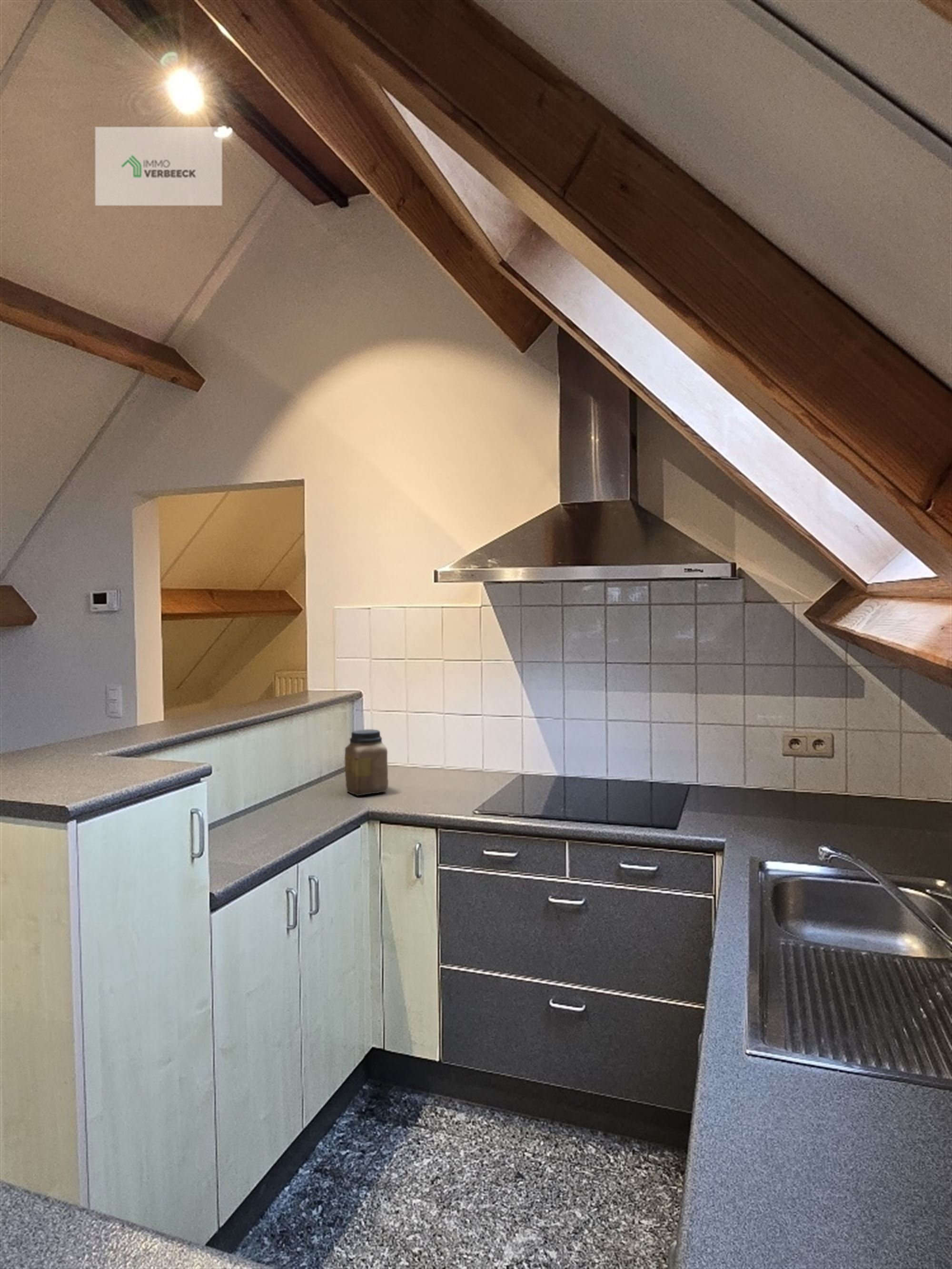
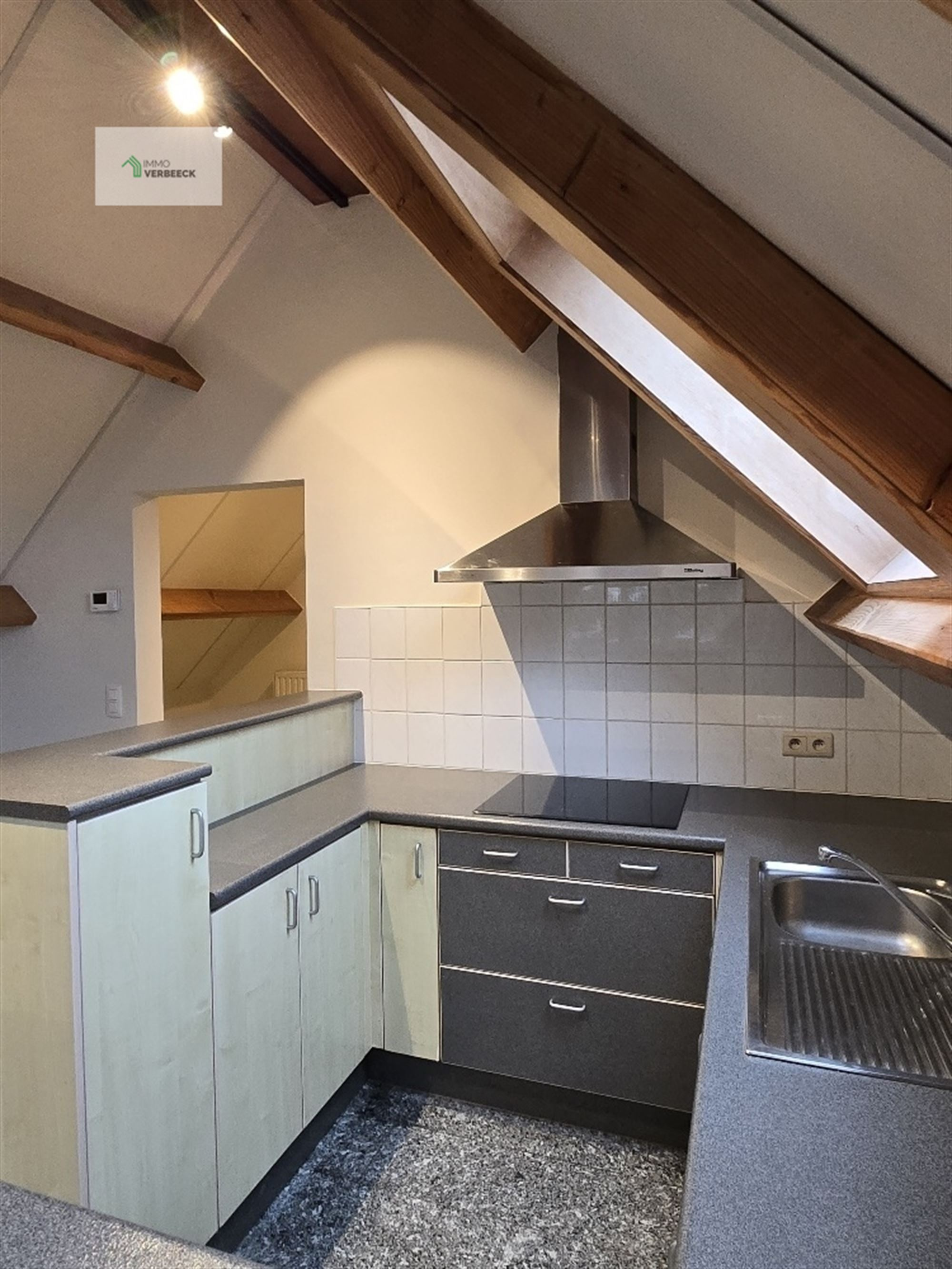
- jar [344,729,389,796]
